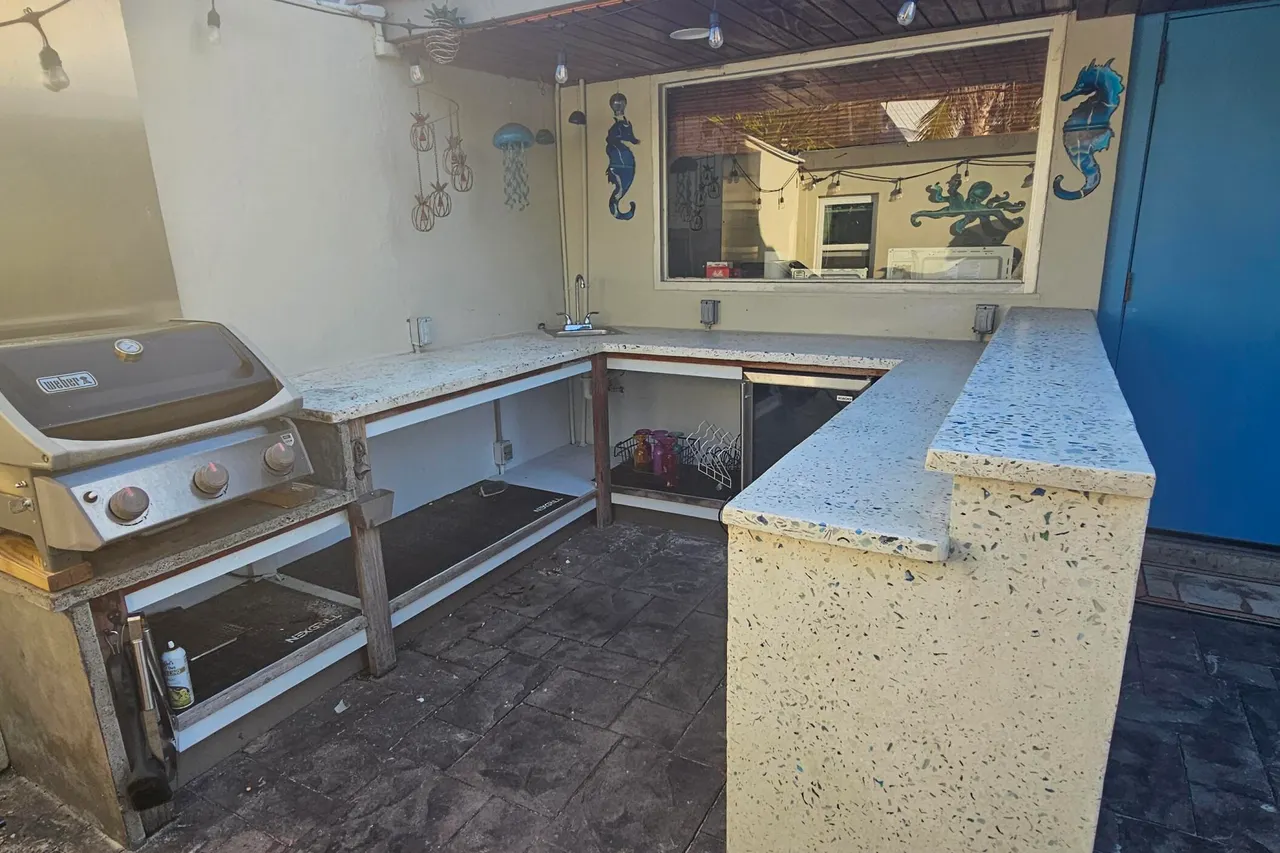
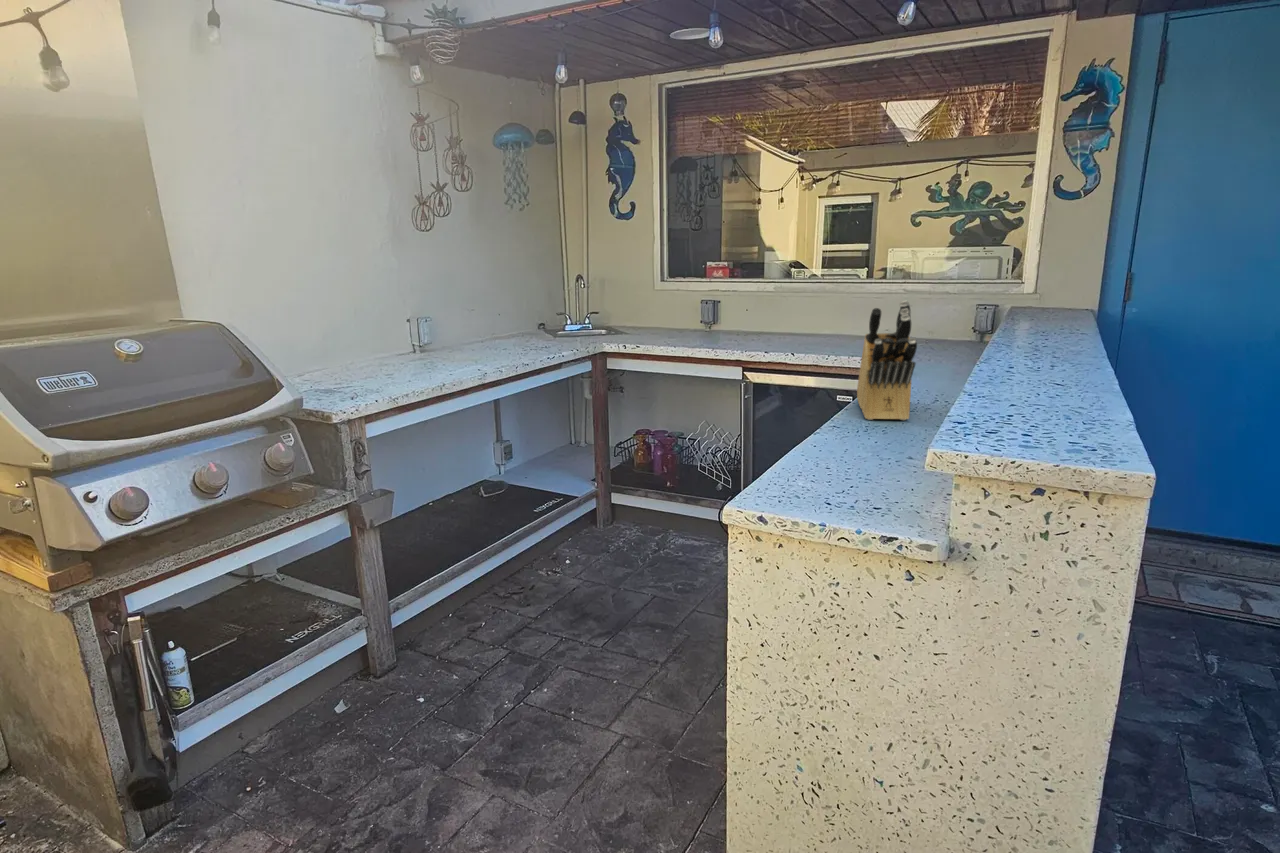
+ knife block [856,300,918,421]
